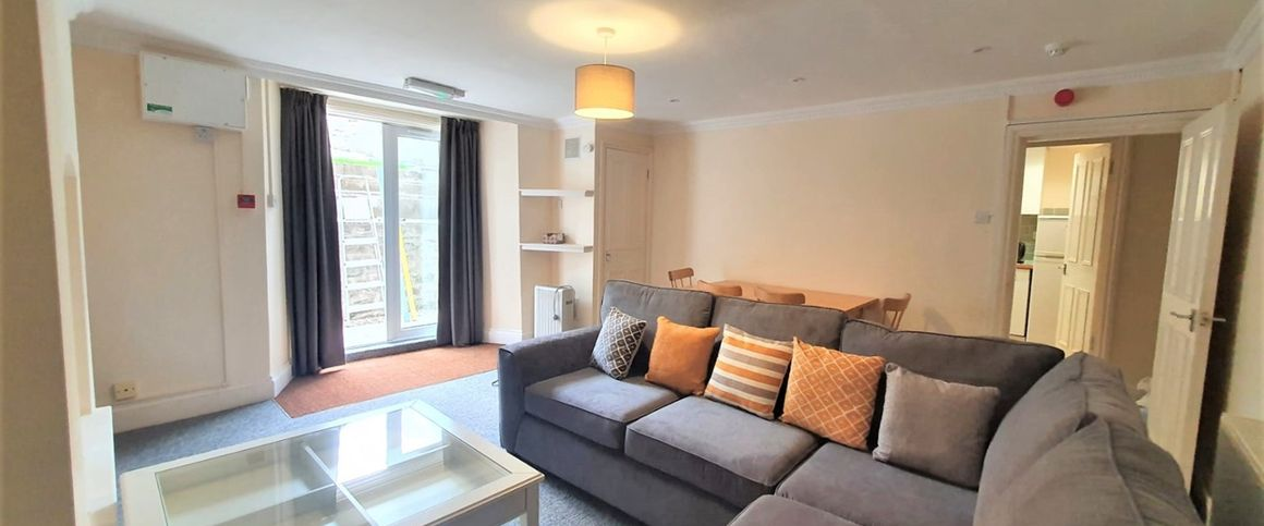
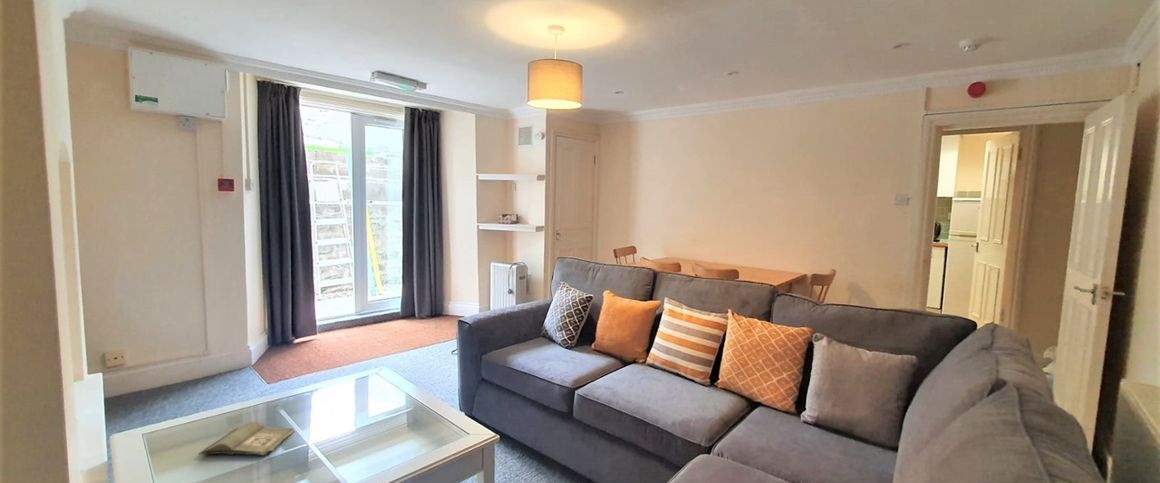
+ hardback book [198,421,296,457]
